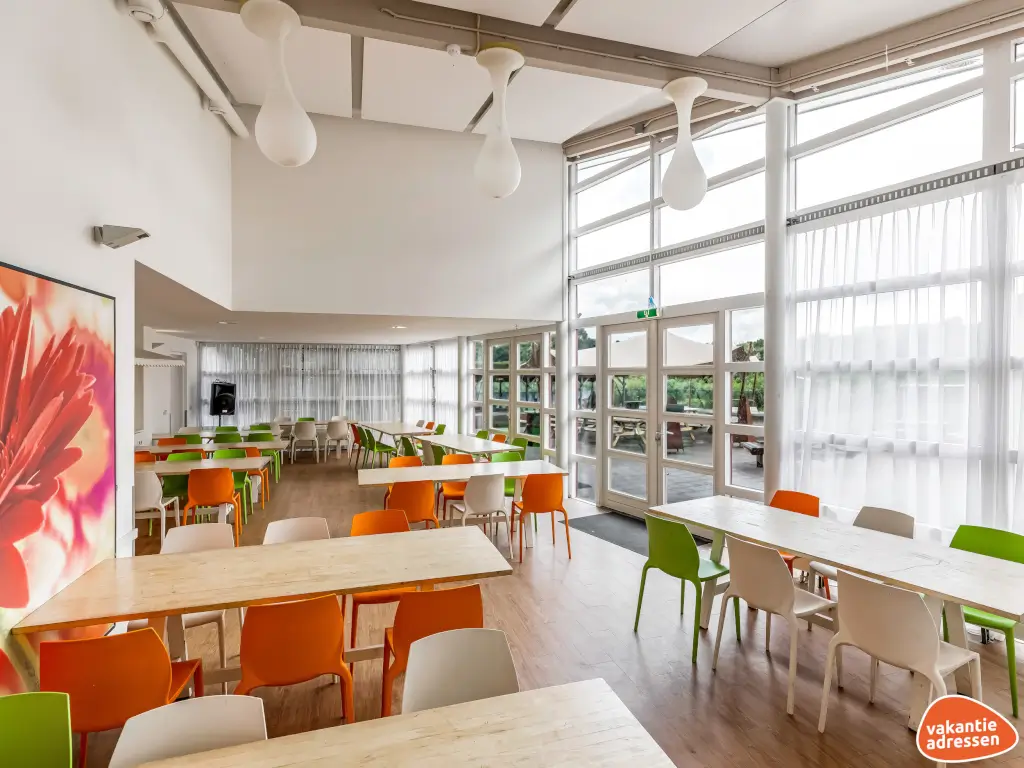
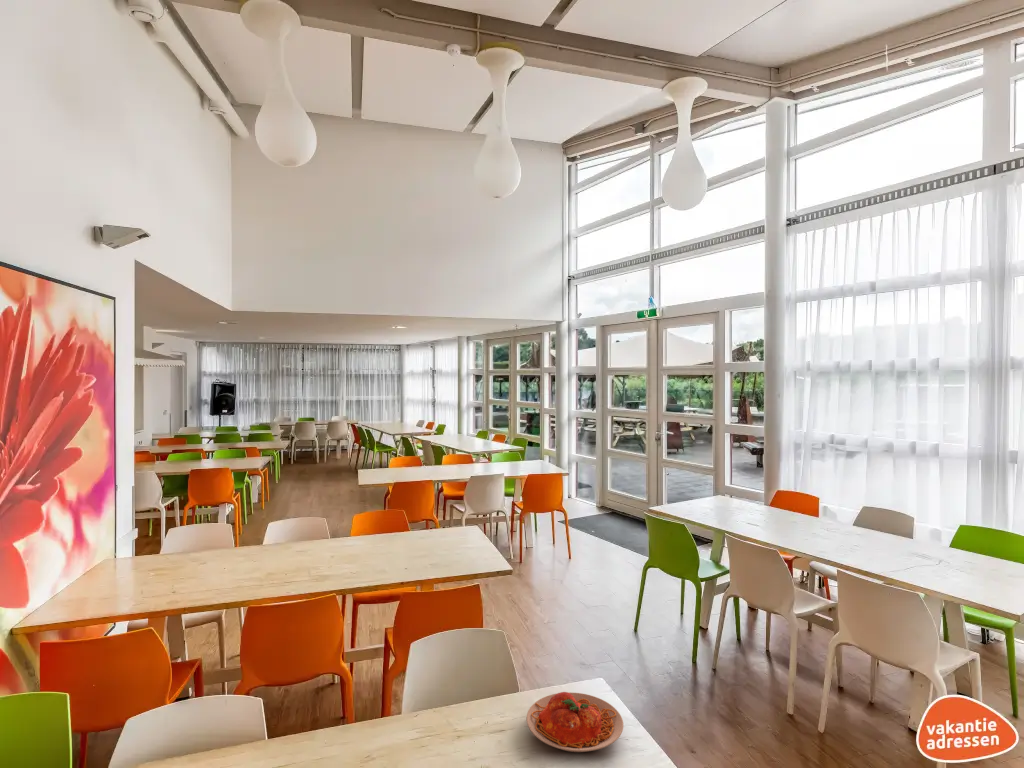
+ plate [526,691,624,753]
